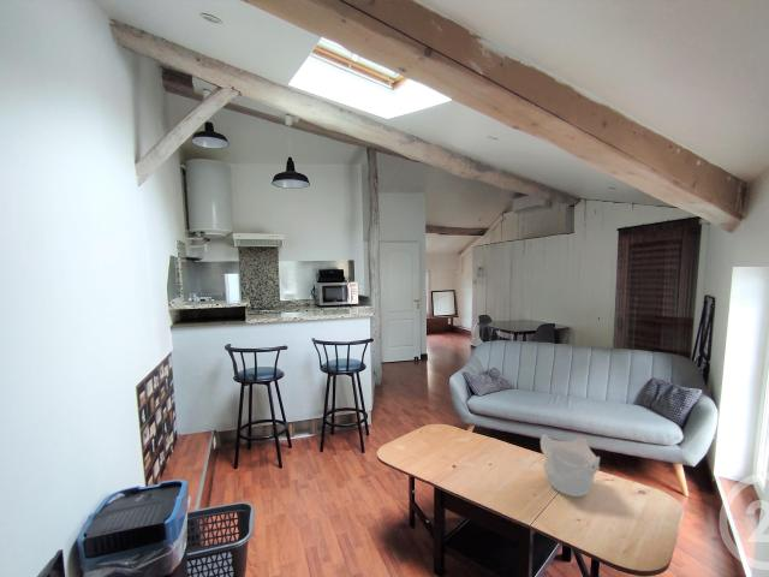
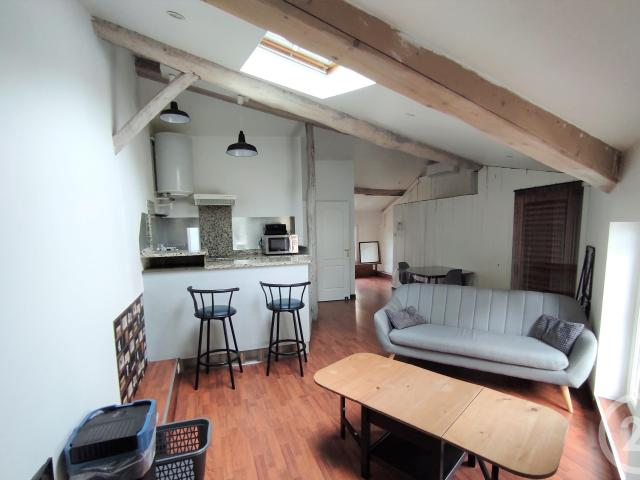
- decorative bowl [540,434,601,498]
